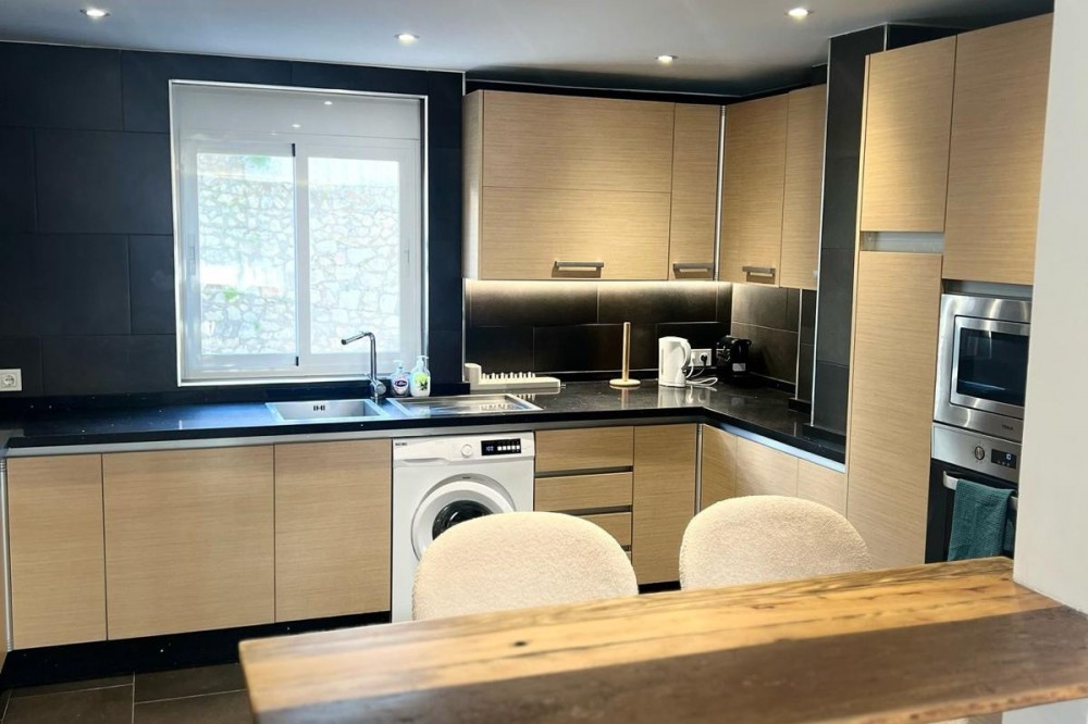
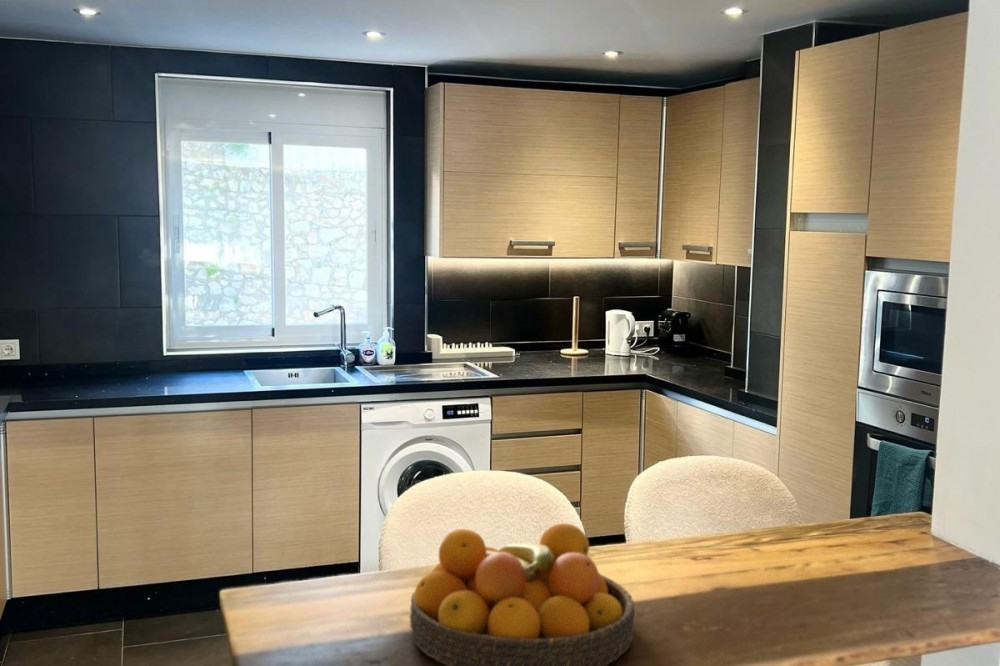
+ fruit bowl [409,522,636,666]
